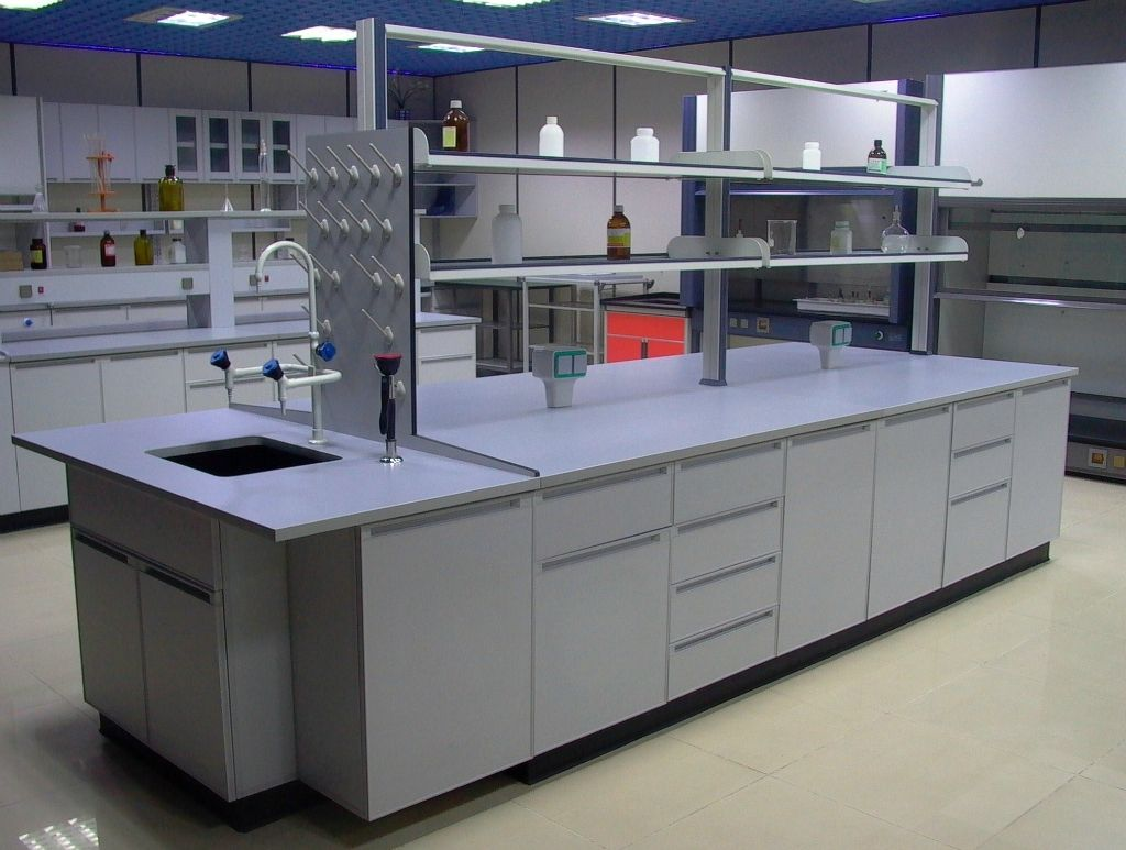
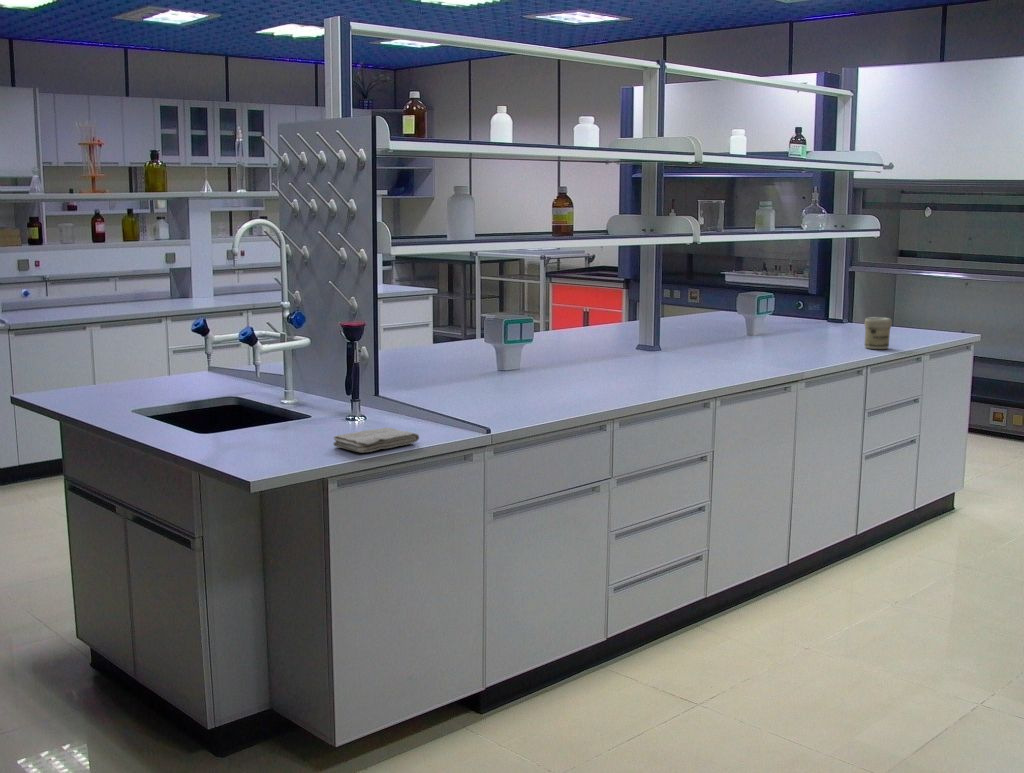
+ washcloth [332,427,420,454]
+ jar [863,316,893,350]
